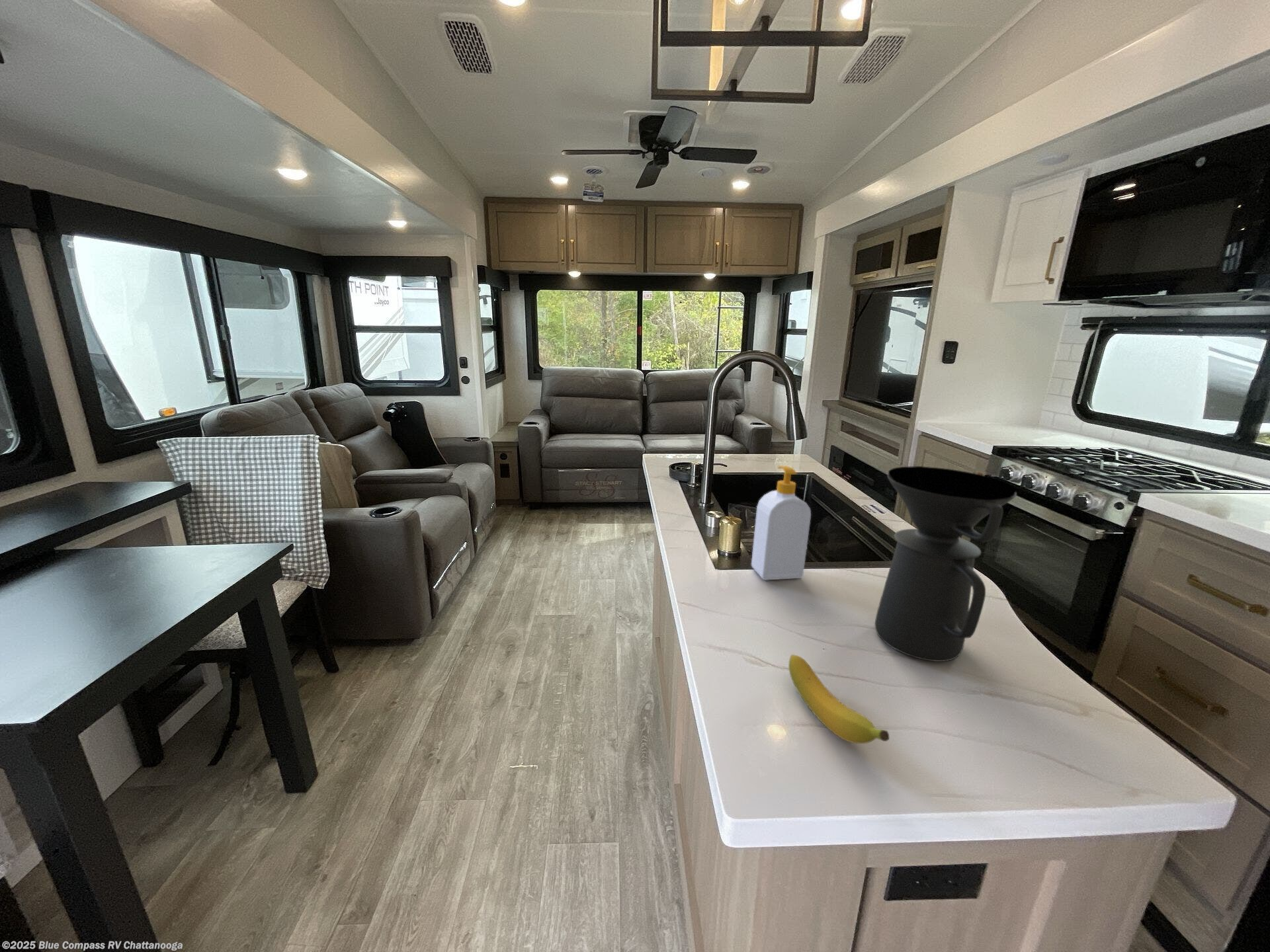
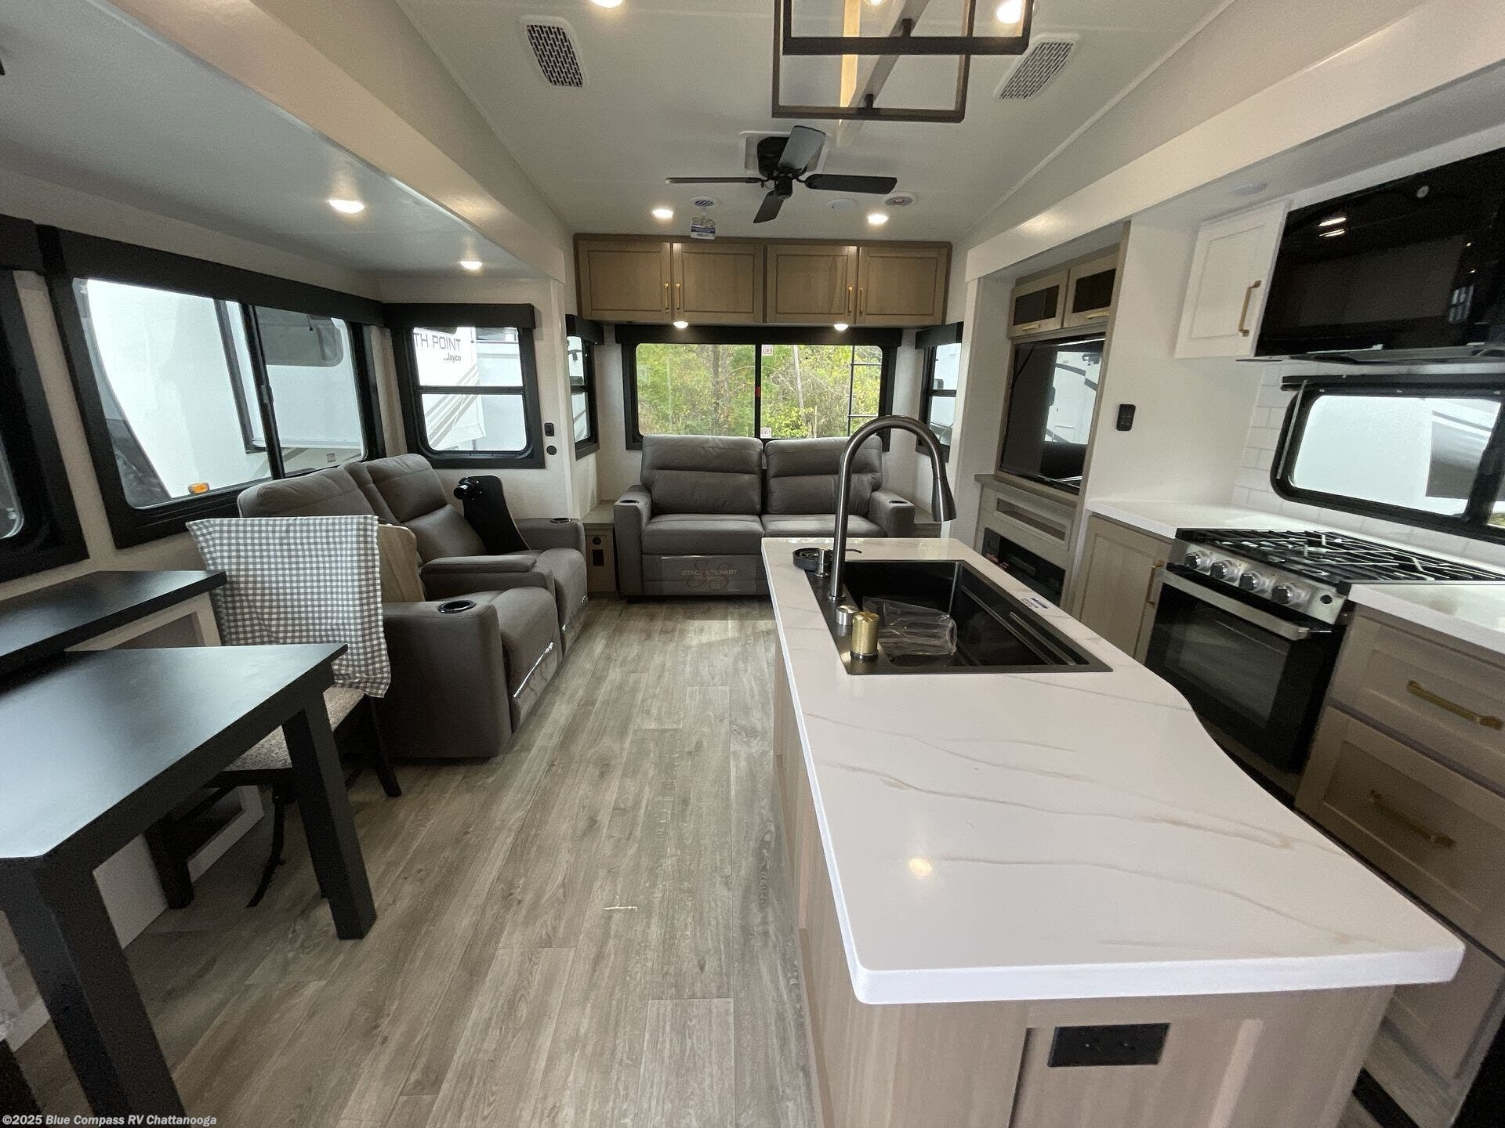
- soap bottle [751,465,812,580]
- coffee maker [874,465,1017,662]
- banana [788,654,890,744]
